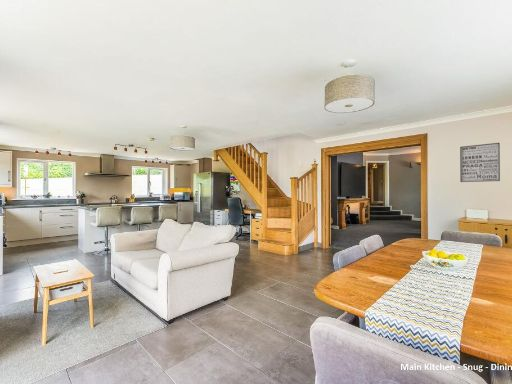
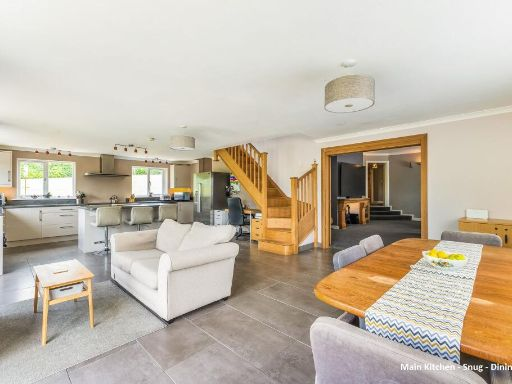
- wall art [459,142,501,183]
